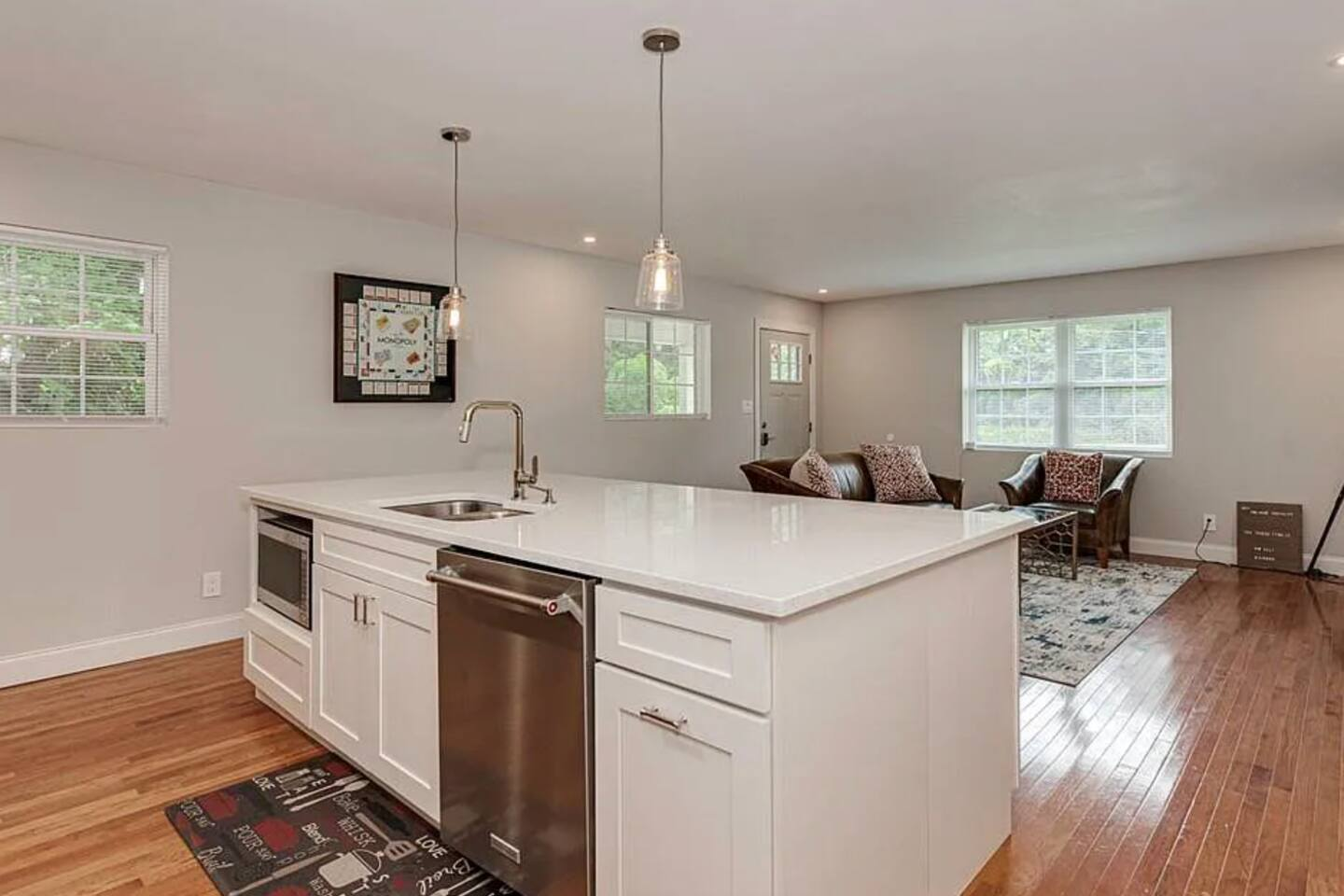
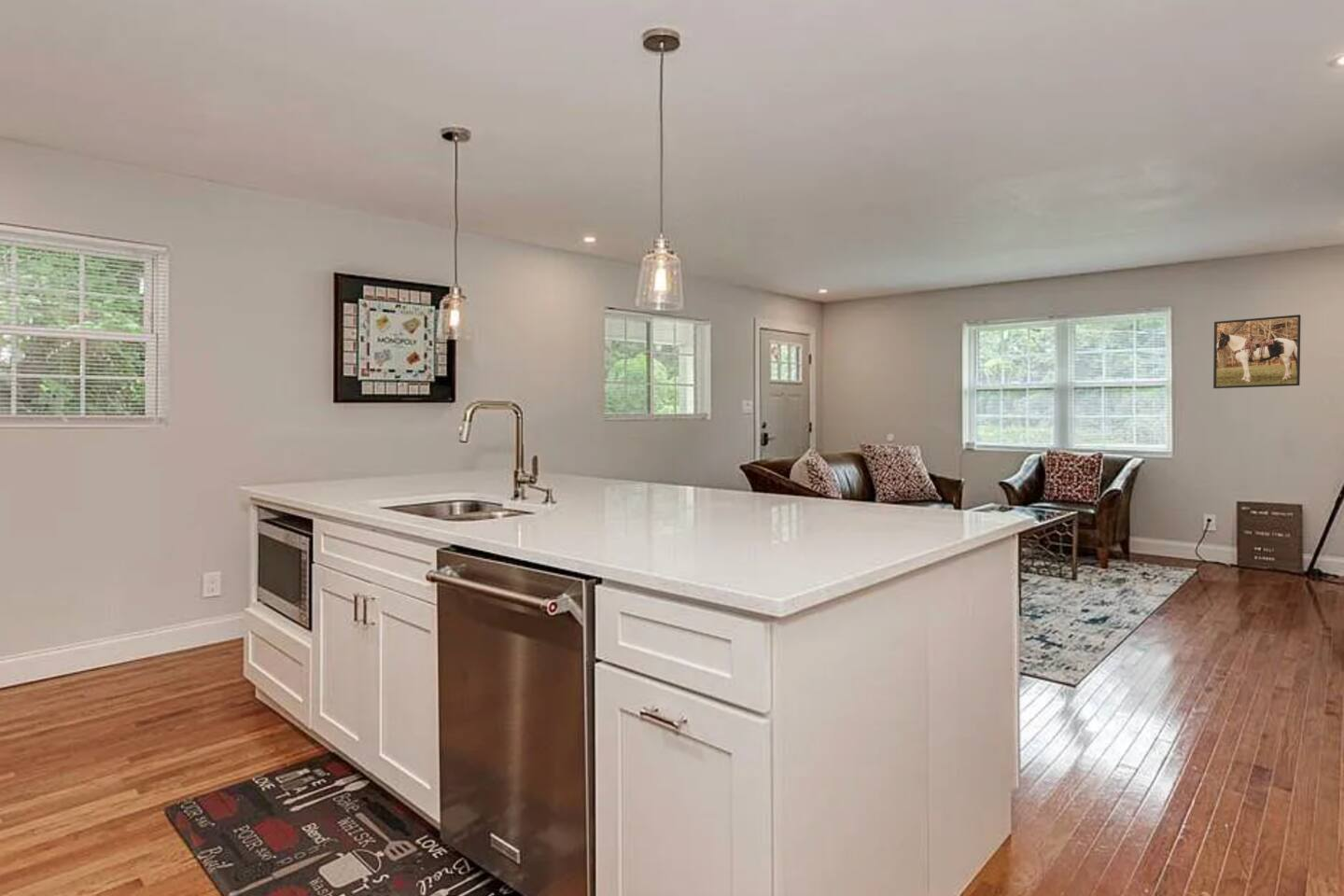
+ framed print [1212,314,1302,389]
